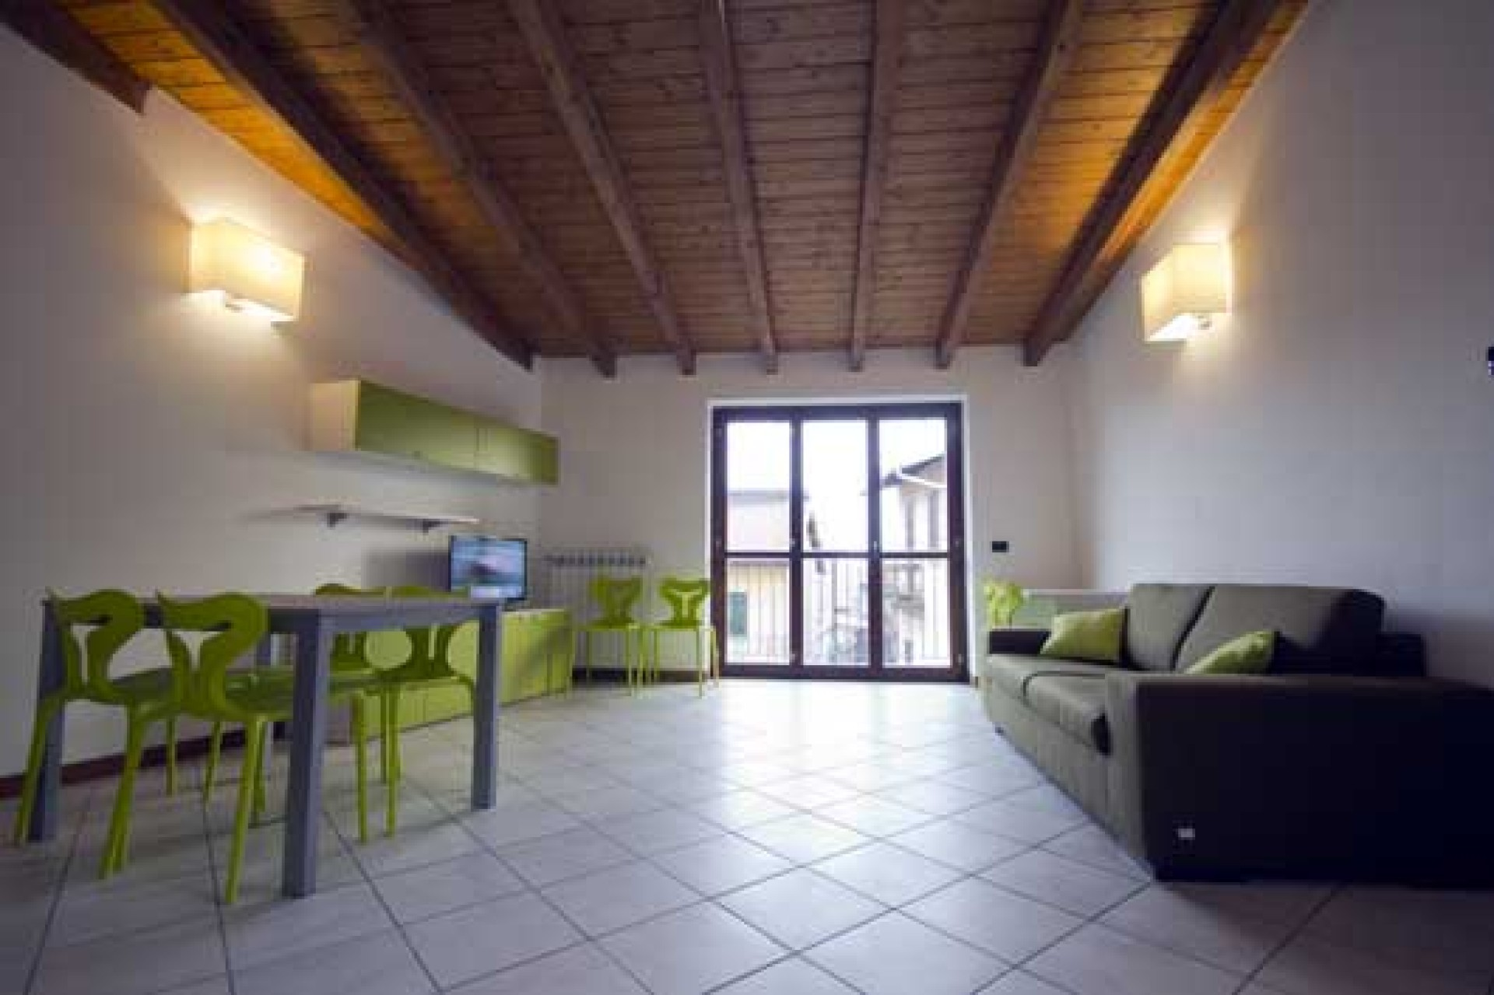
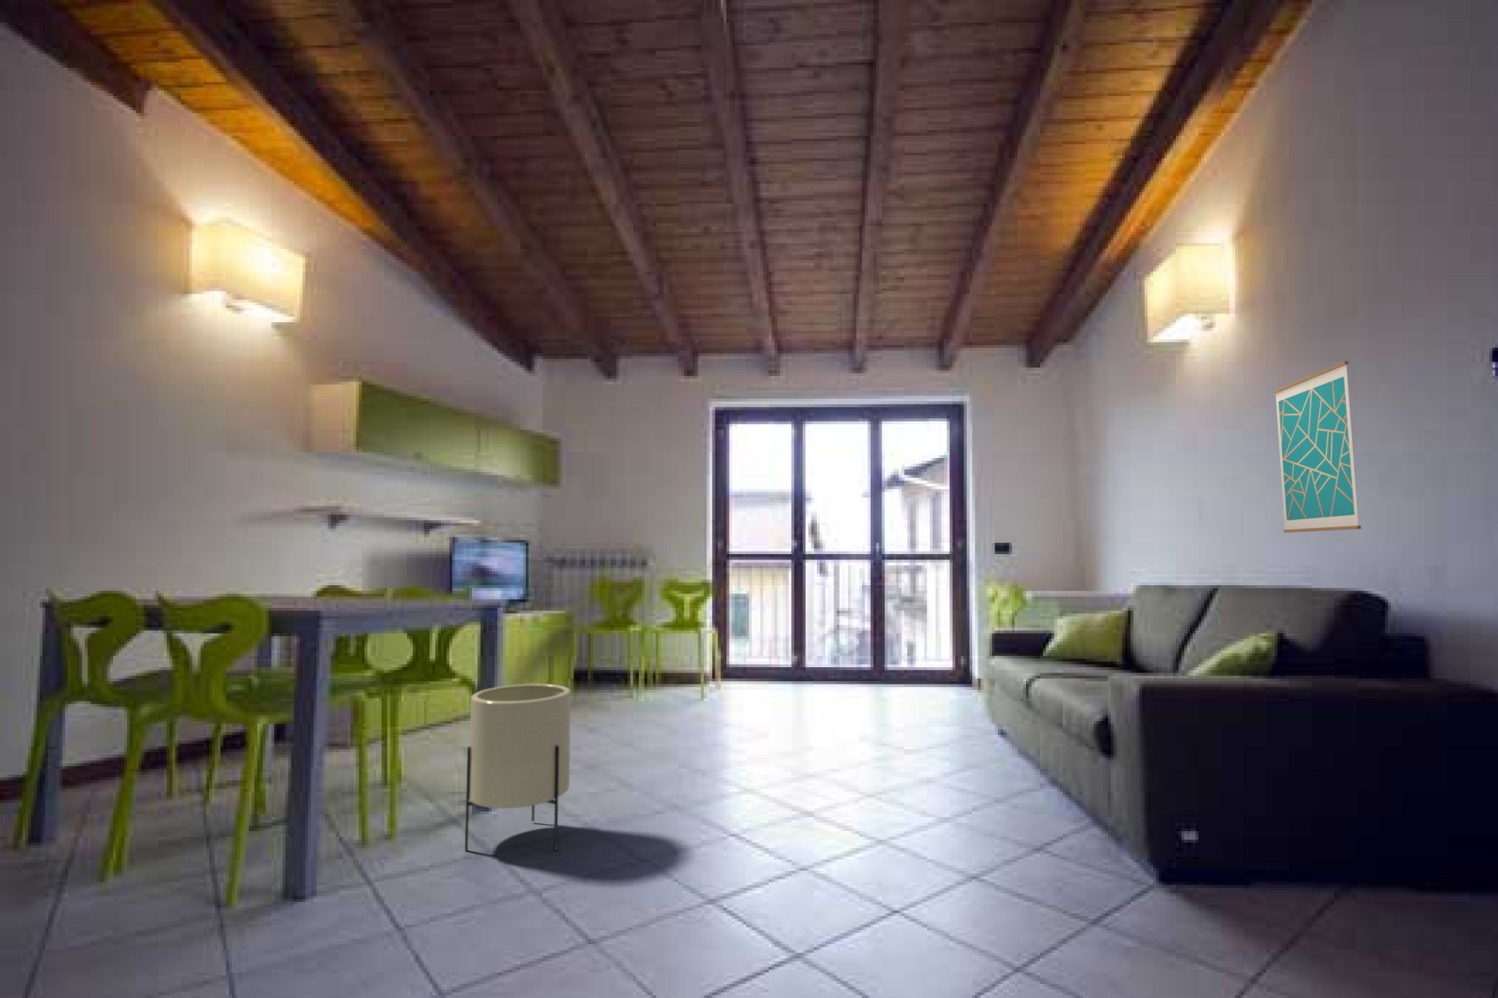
+ planter [464,683,571,852]
+ wall art [1273,361,1362,534]
